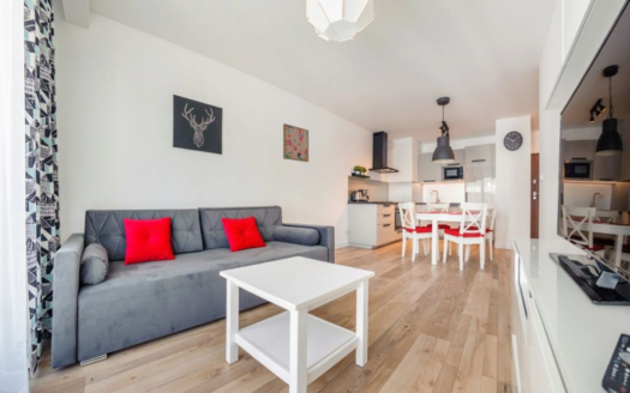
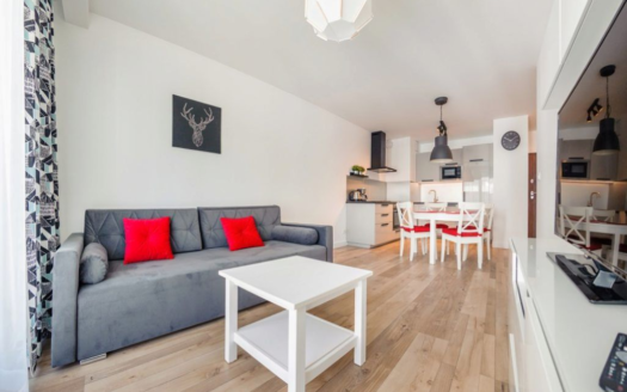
- wall art [282,122,310,163]
